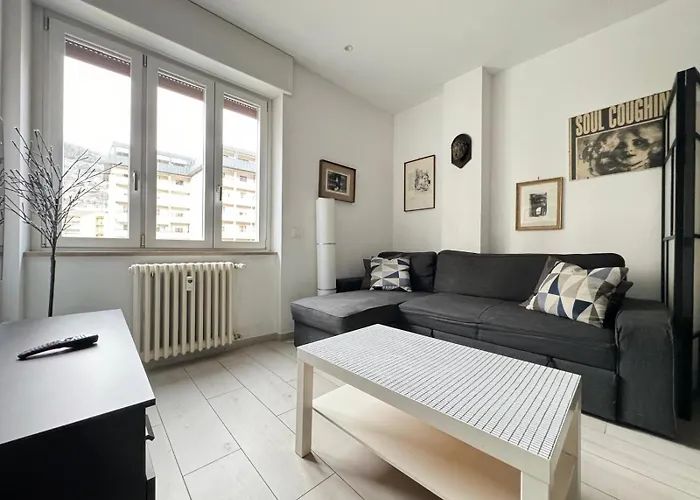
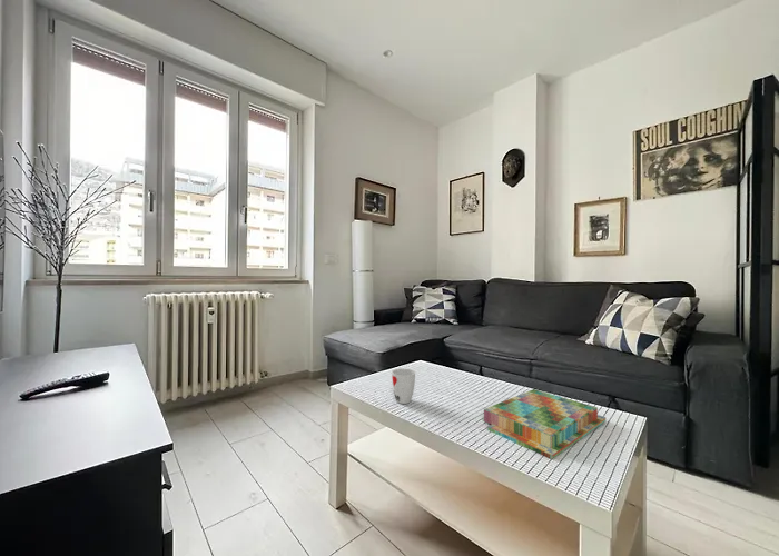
+ board game [483,388,607,460]
+ cup [391,368,416,405]
